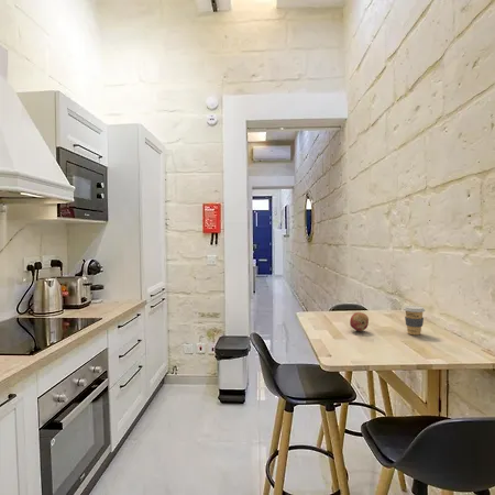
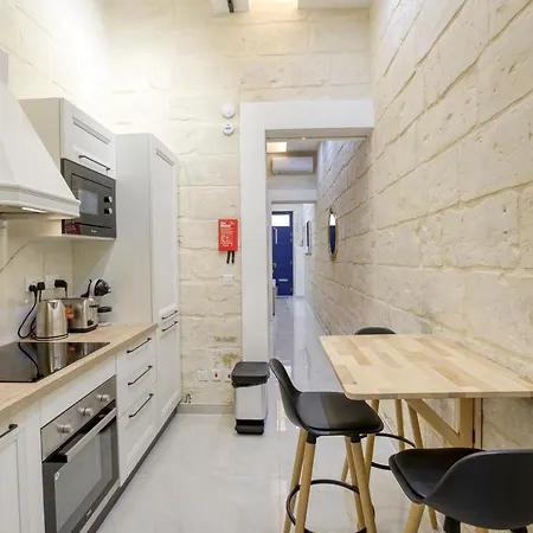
- fruit [349,311,370,332]
- coffee cup [403,305,426,337]
